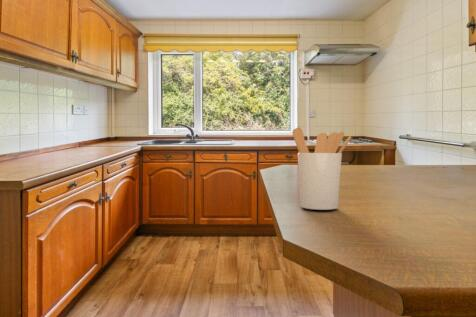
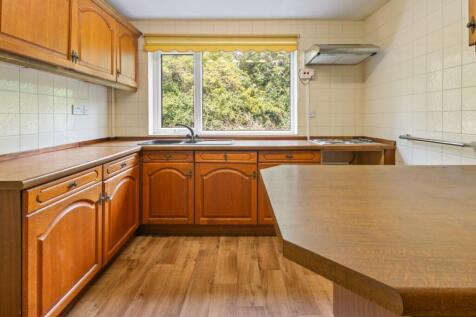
- utensil holder [292,126,352,211]
